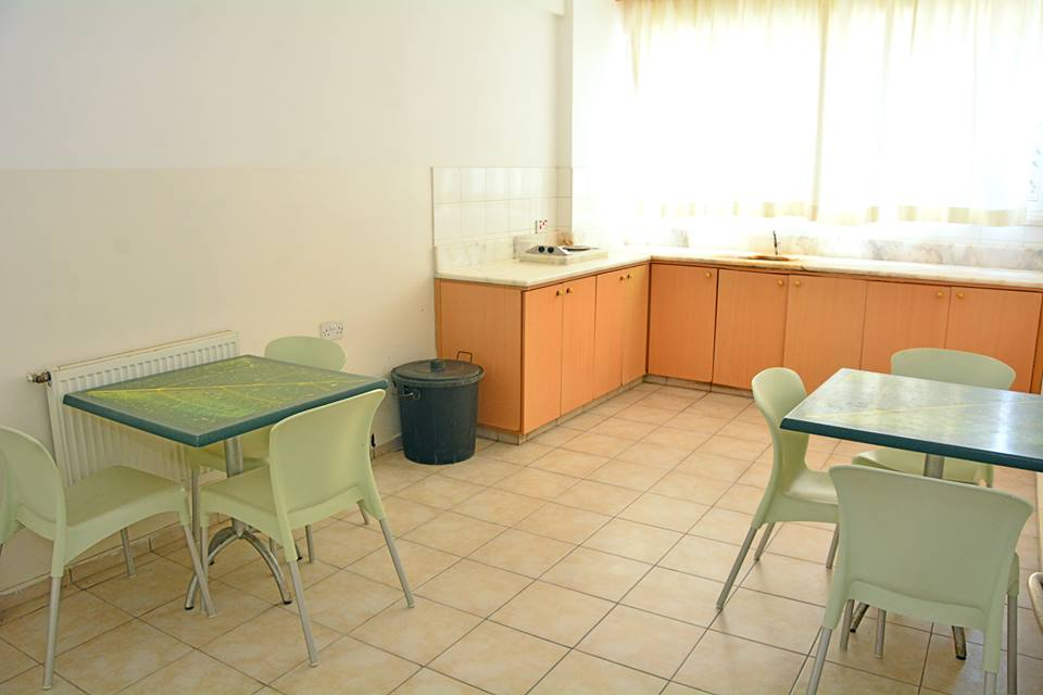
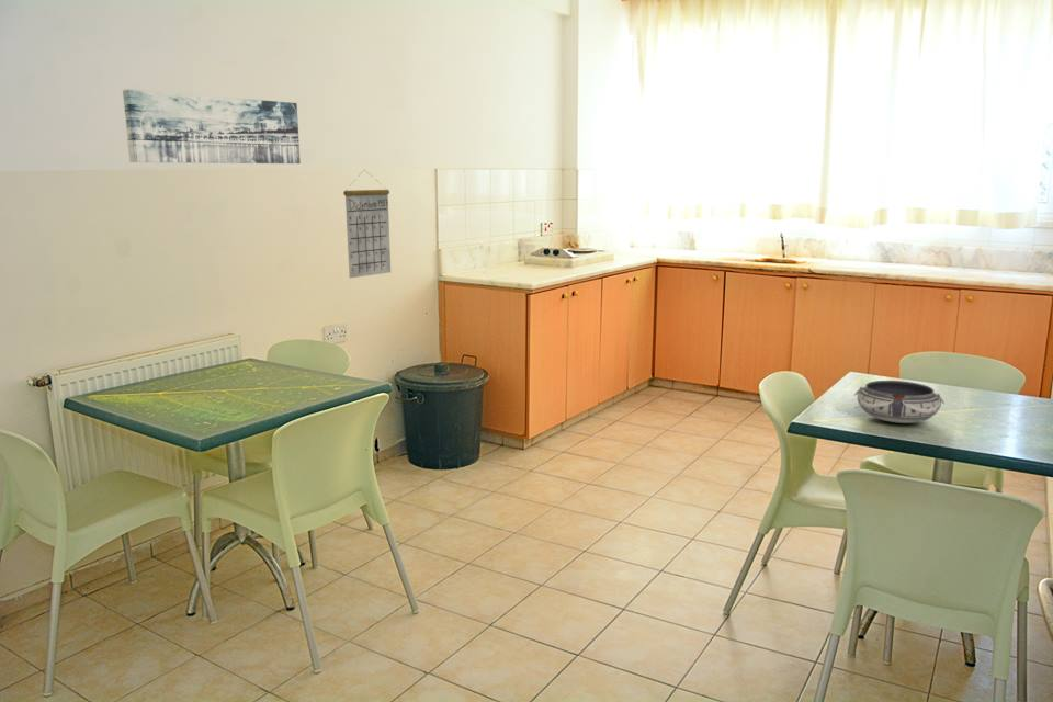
+ wall art [122,89,302,165]
+ calendar [342,170,392,279]
+ bowl [853,380,946,424]
